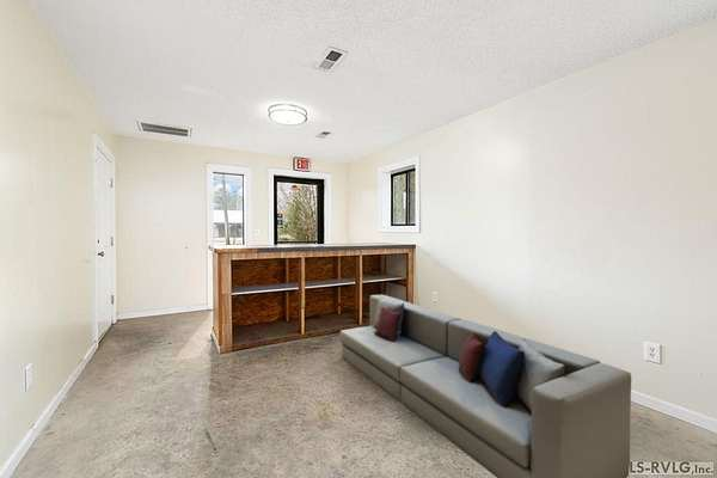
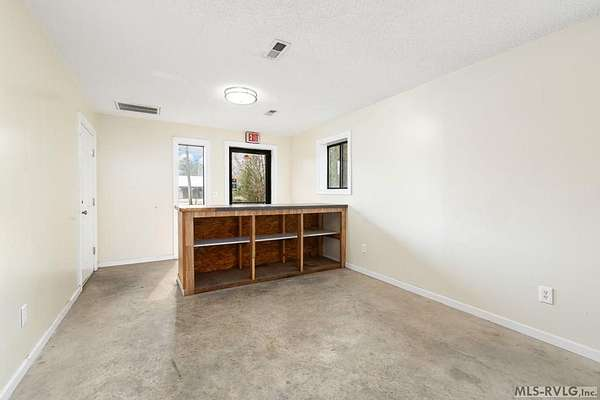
- sofa [339,294,632,478]
